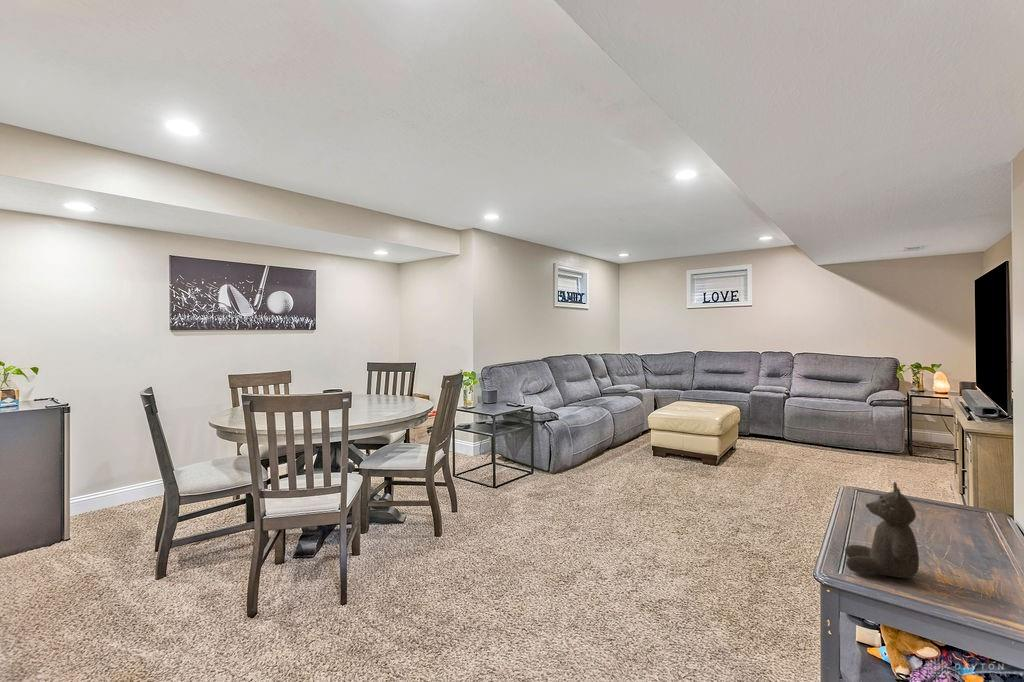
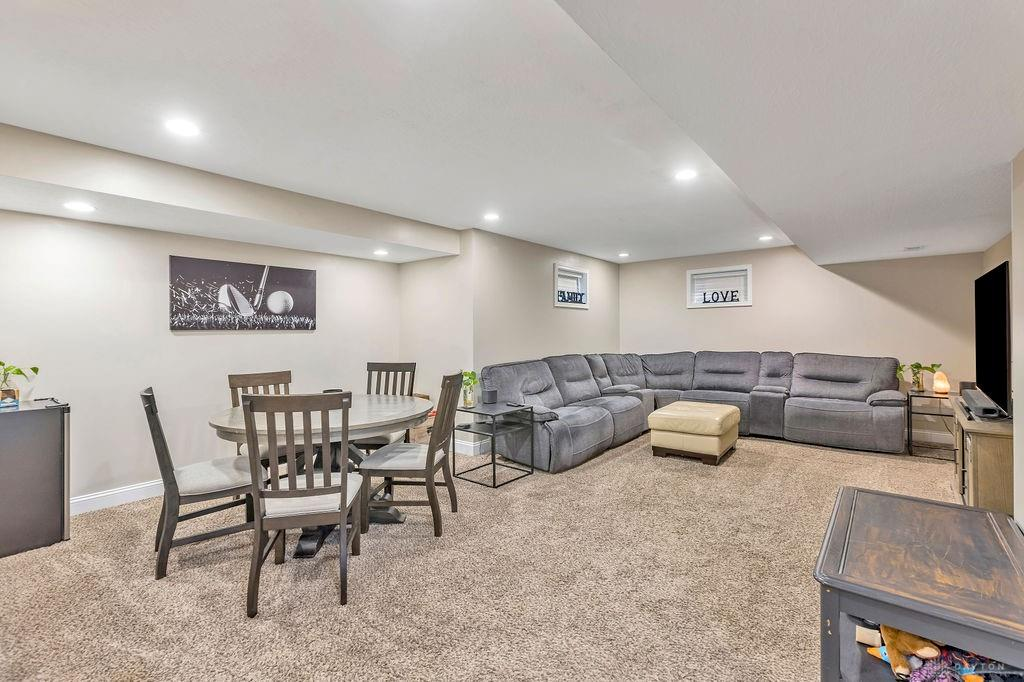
- teddy bear [844,481,920,579]
